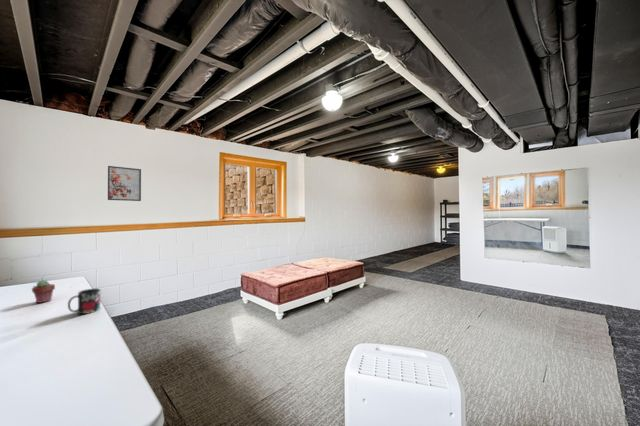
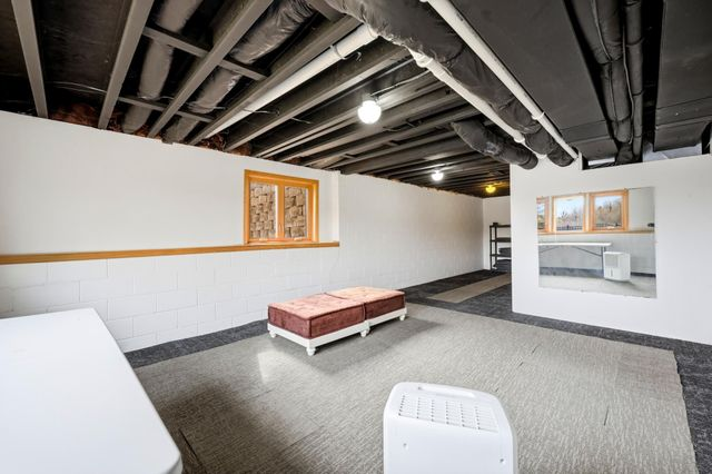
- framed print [107,165,142,202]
- mug [67,287,102,315]
- potted succulent [31,279,56,304]
